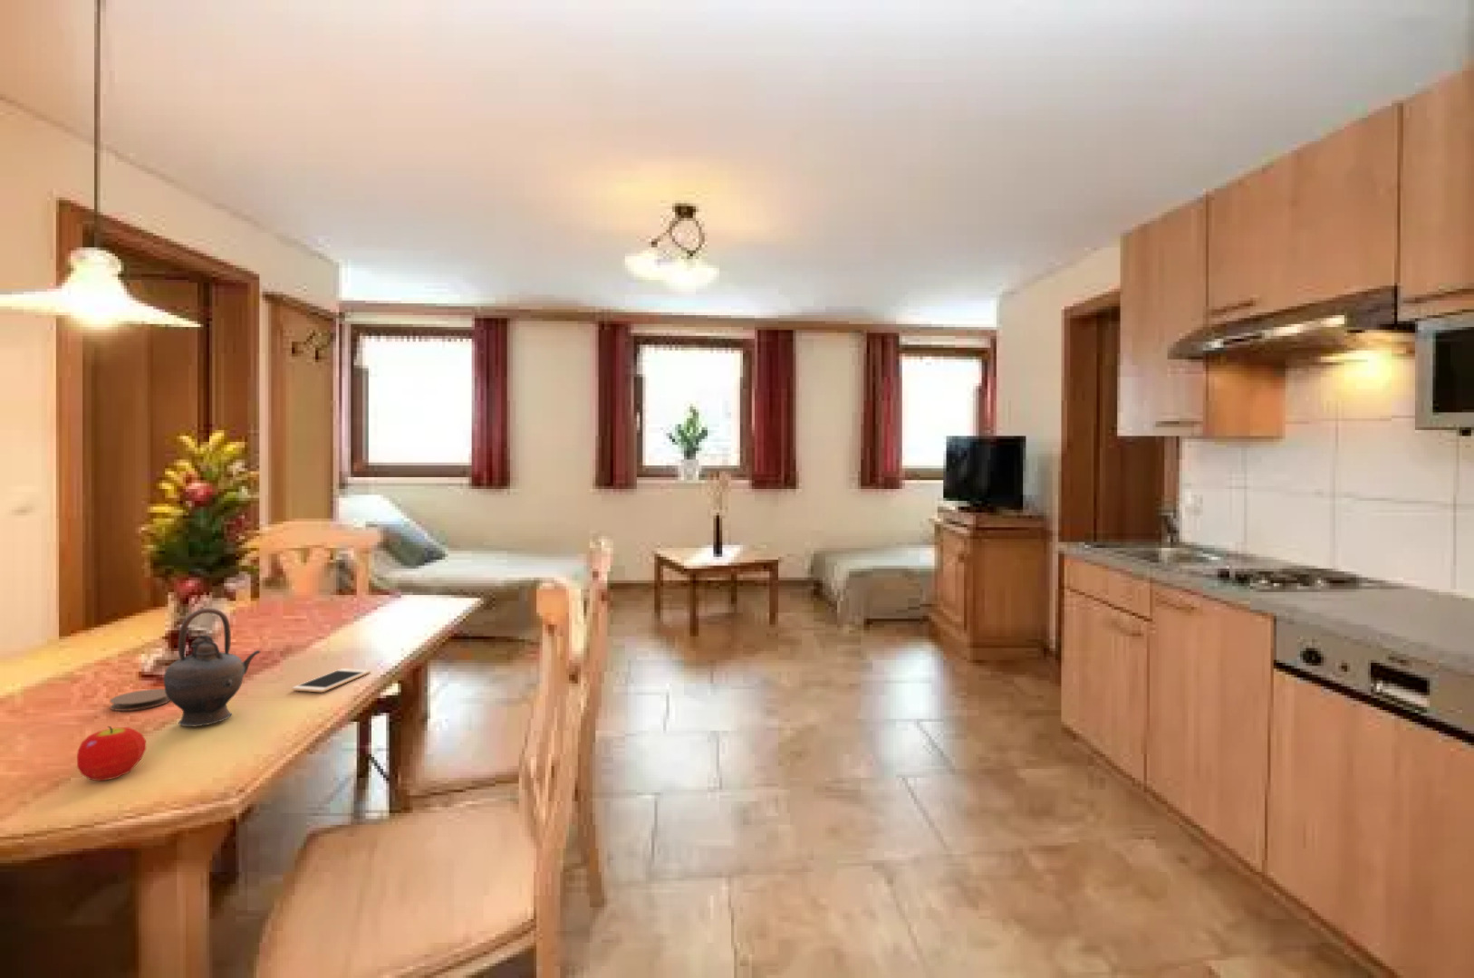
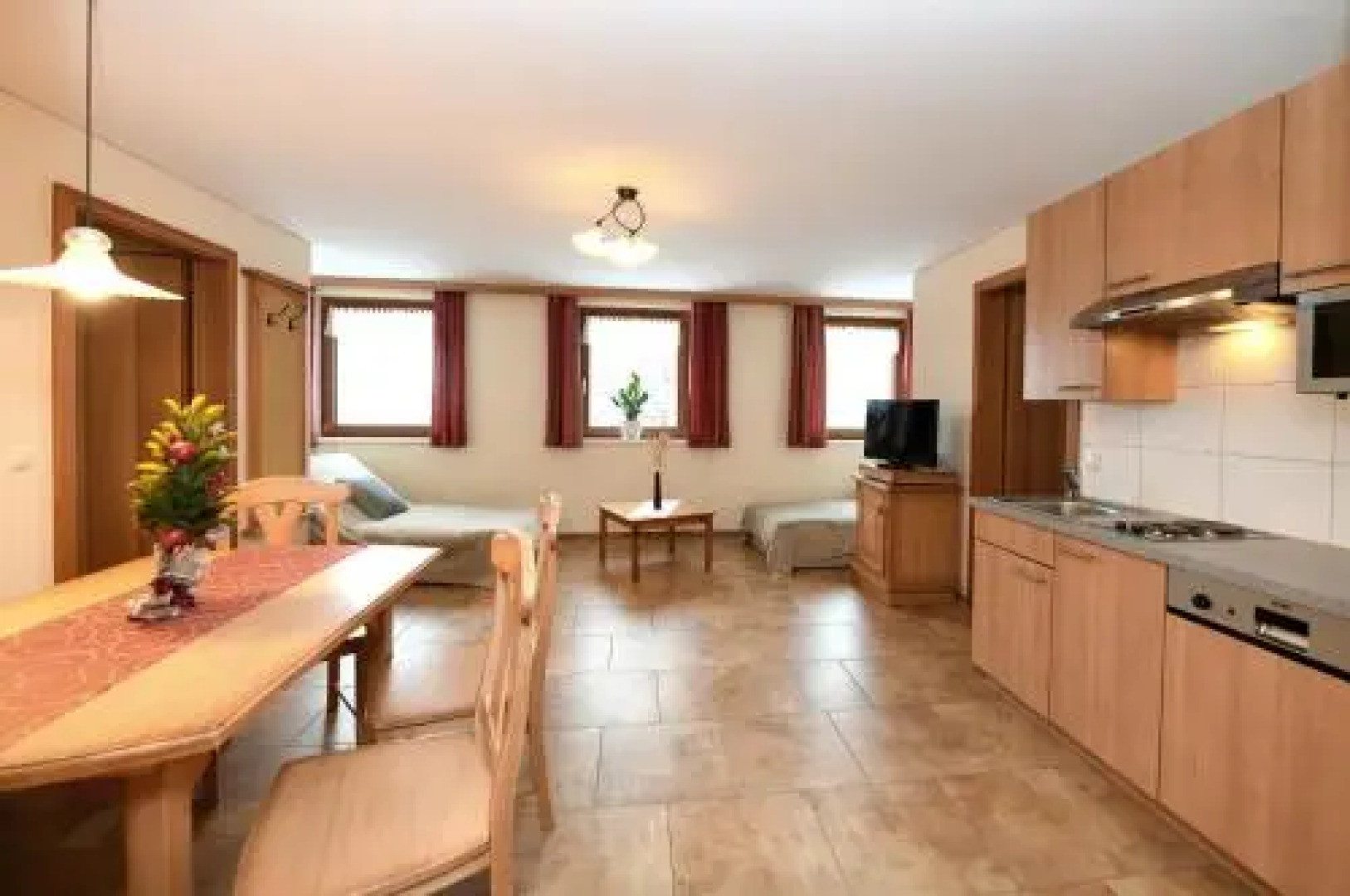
- teapot [163,608,261,727]
- cell phone [292,667,371,693]
- coaster [109,689,171,712]
- fruit [76,726,146,783]
